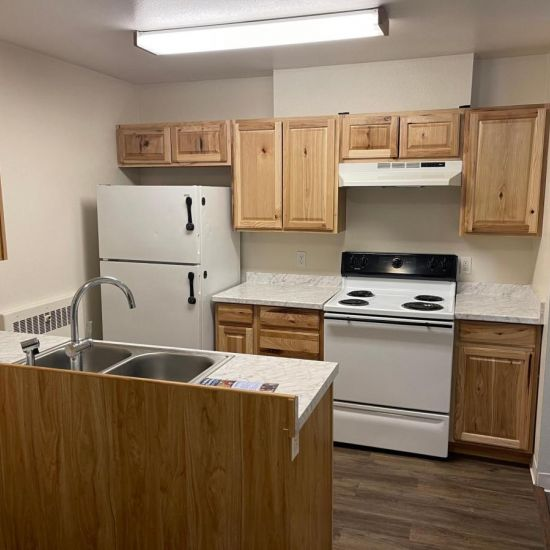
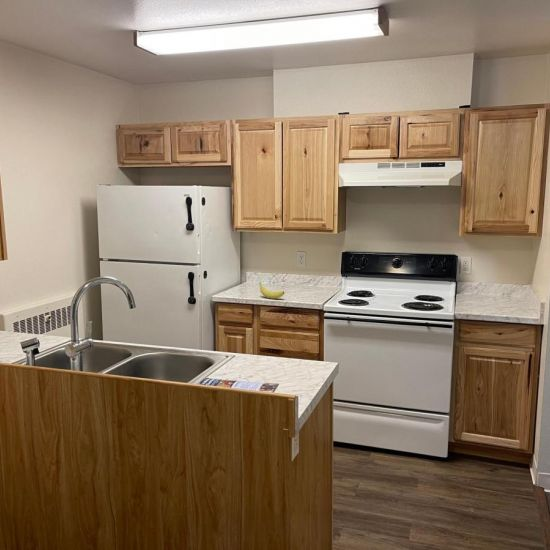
+ fruit [258,281,285,300]
